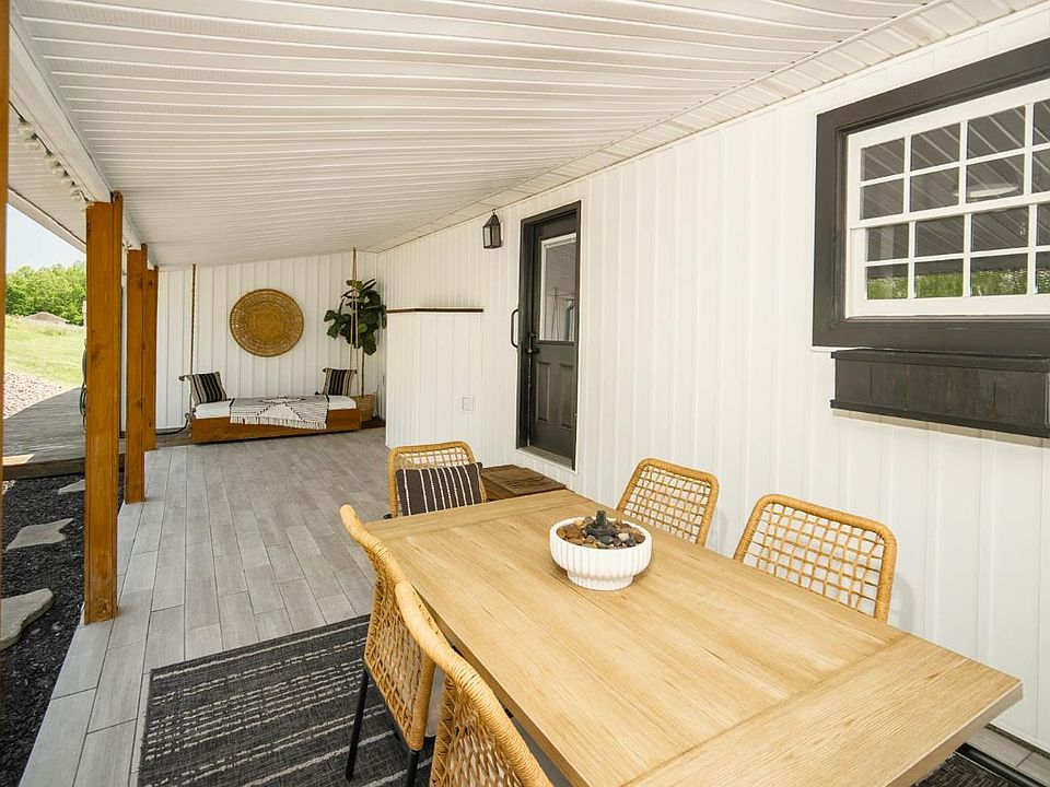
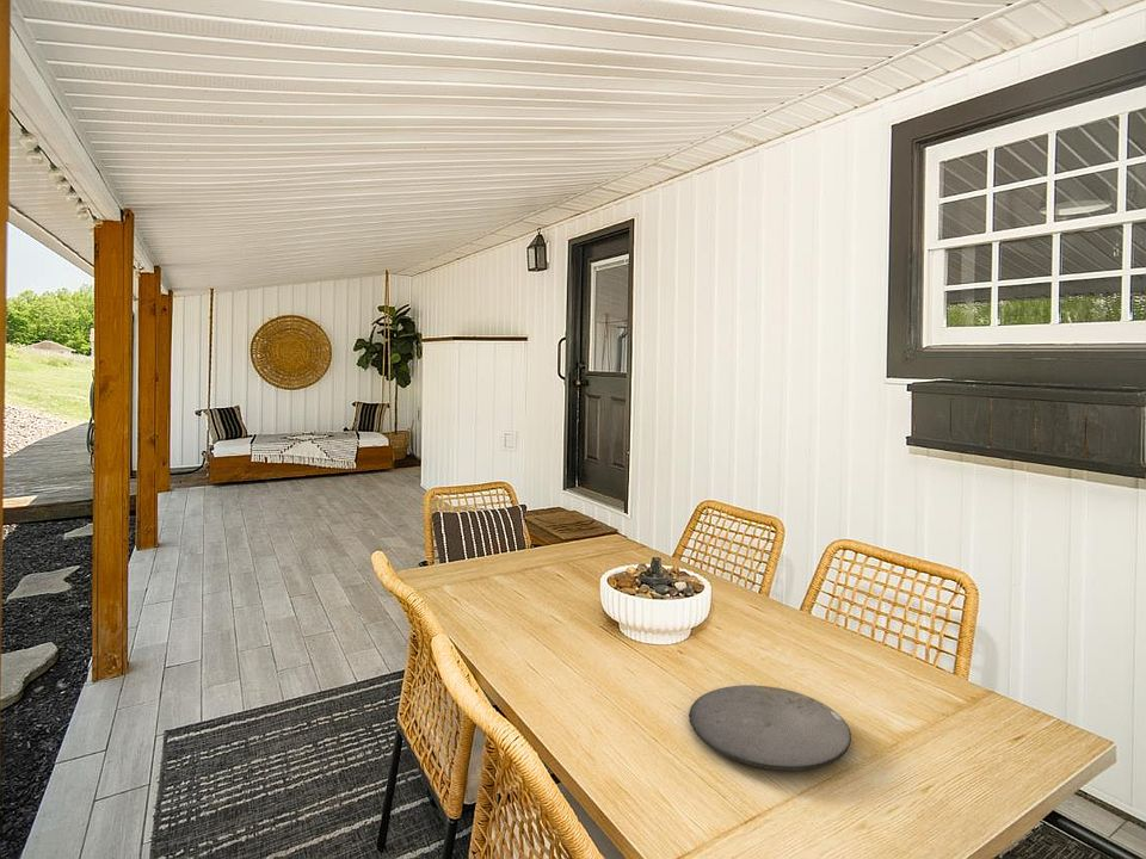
+ plate [688,684,852,772]
